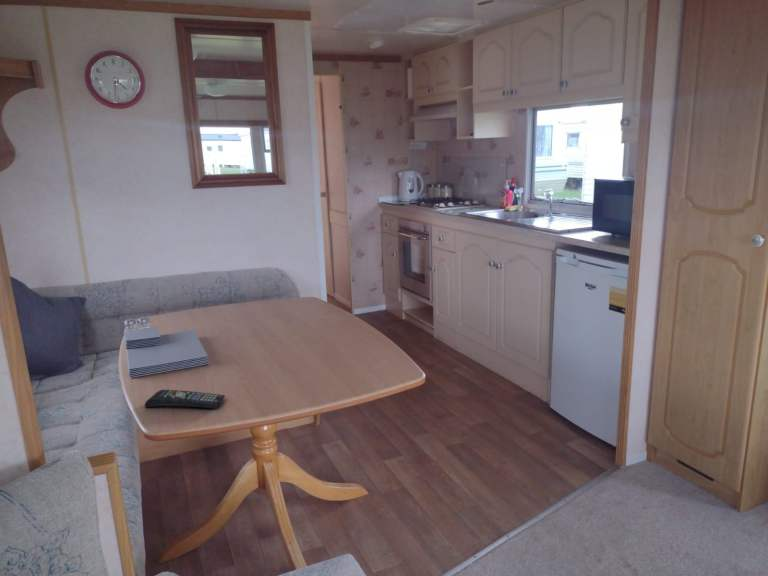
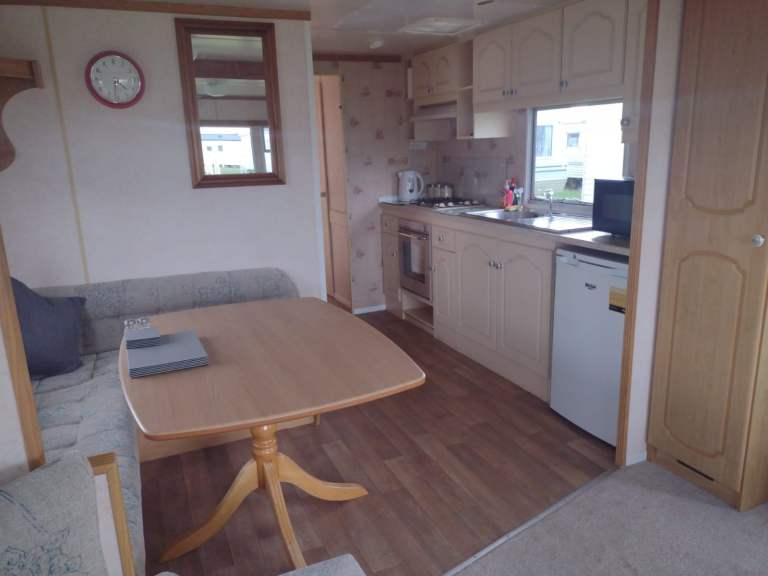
- remote control [144,389,226,409]
